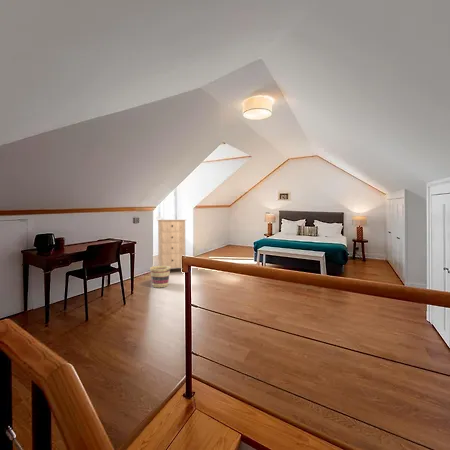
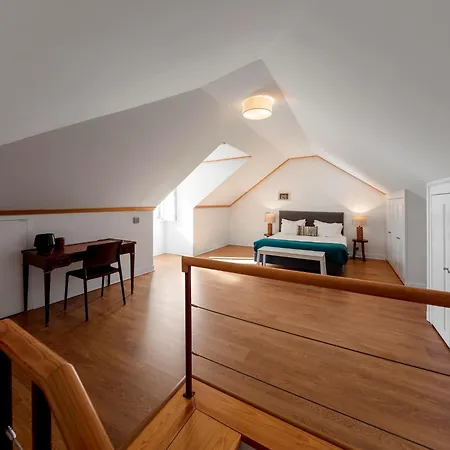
- basket [149,265,171,288]
- storage cabinet [156,219,187,269]
